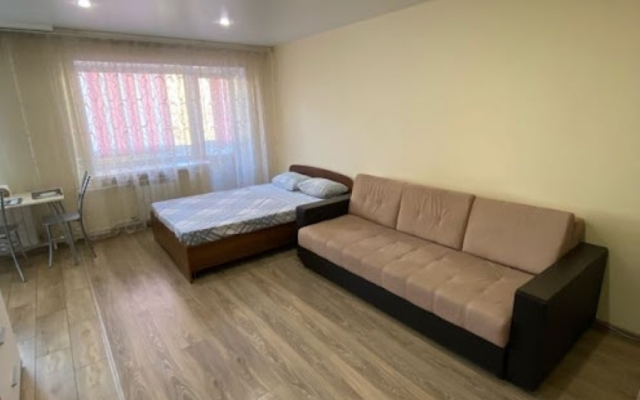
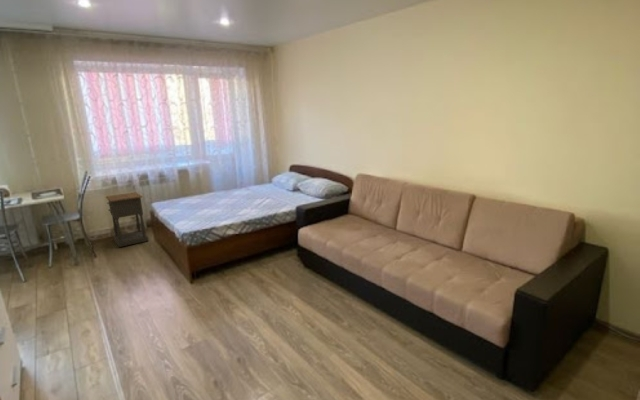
+ nightstand [105,191,150,248]
